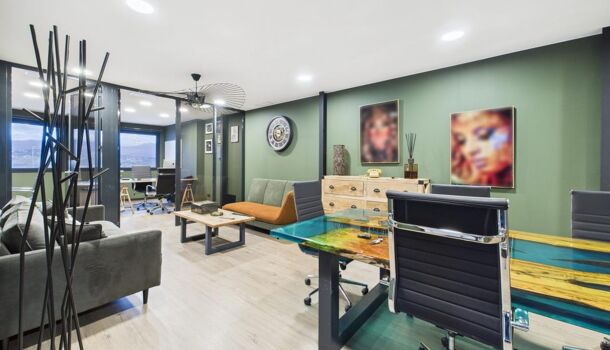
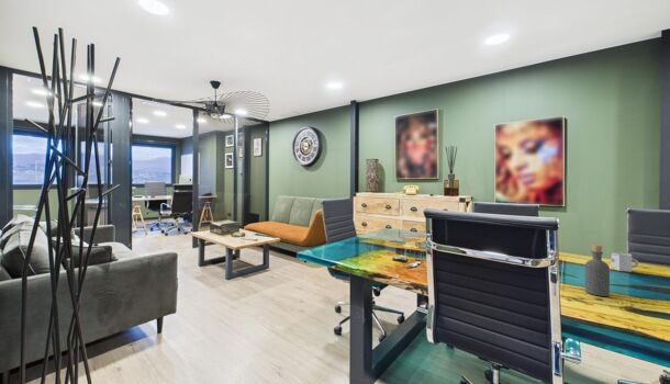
+ cup [611,251,639,273]
+ bottle [584,244,611,297]
